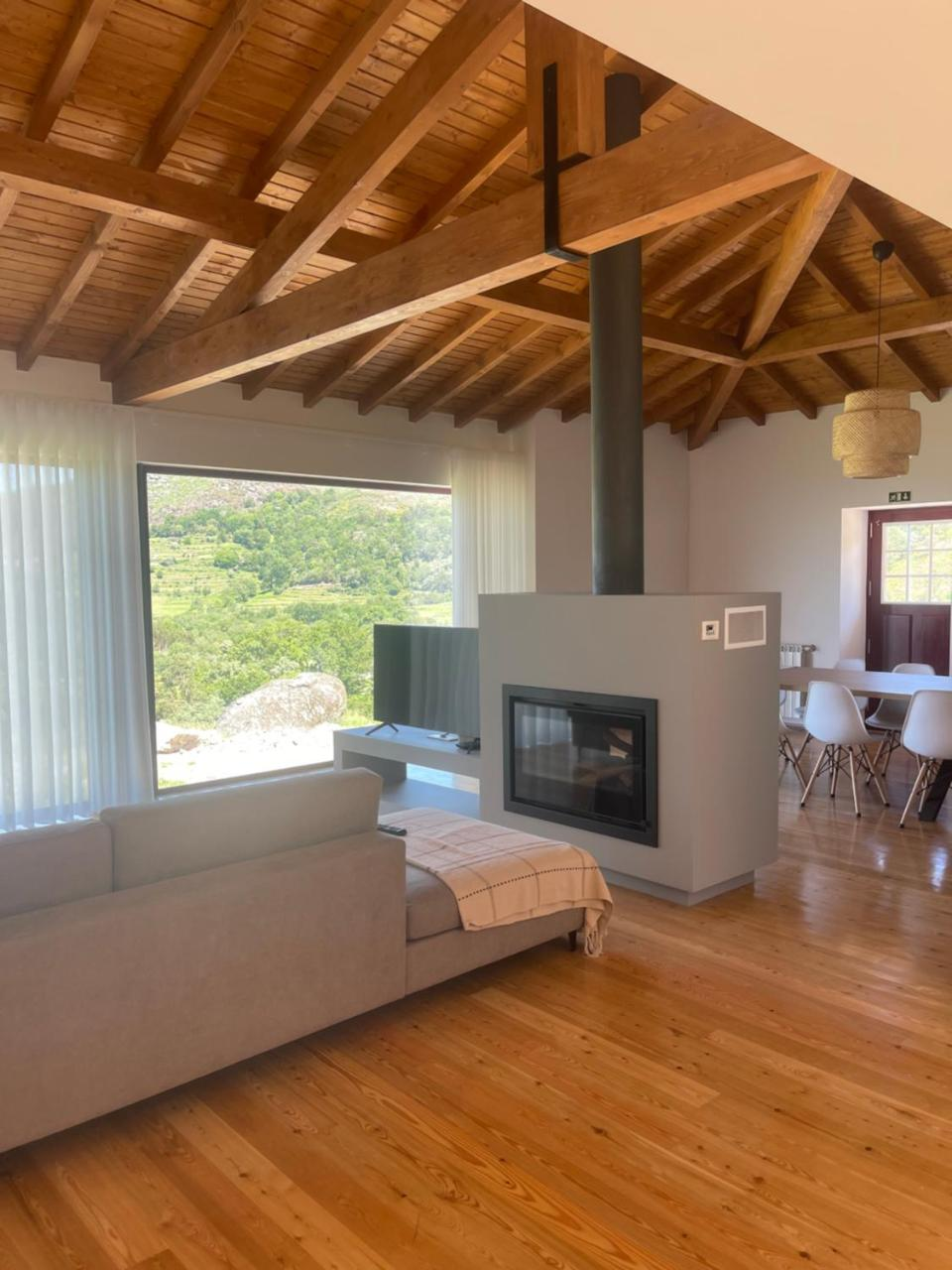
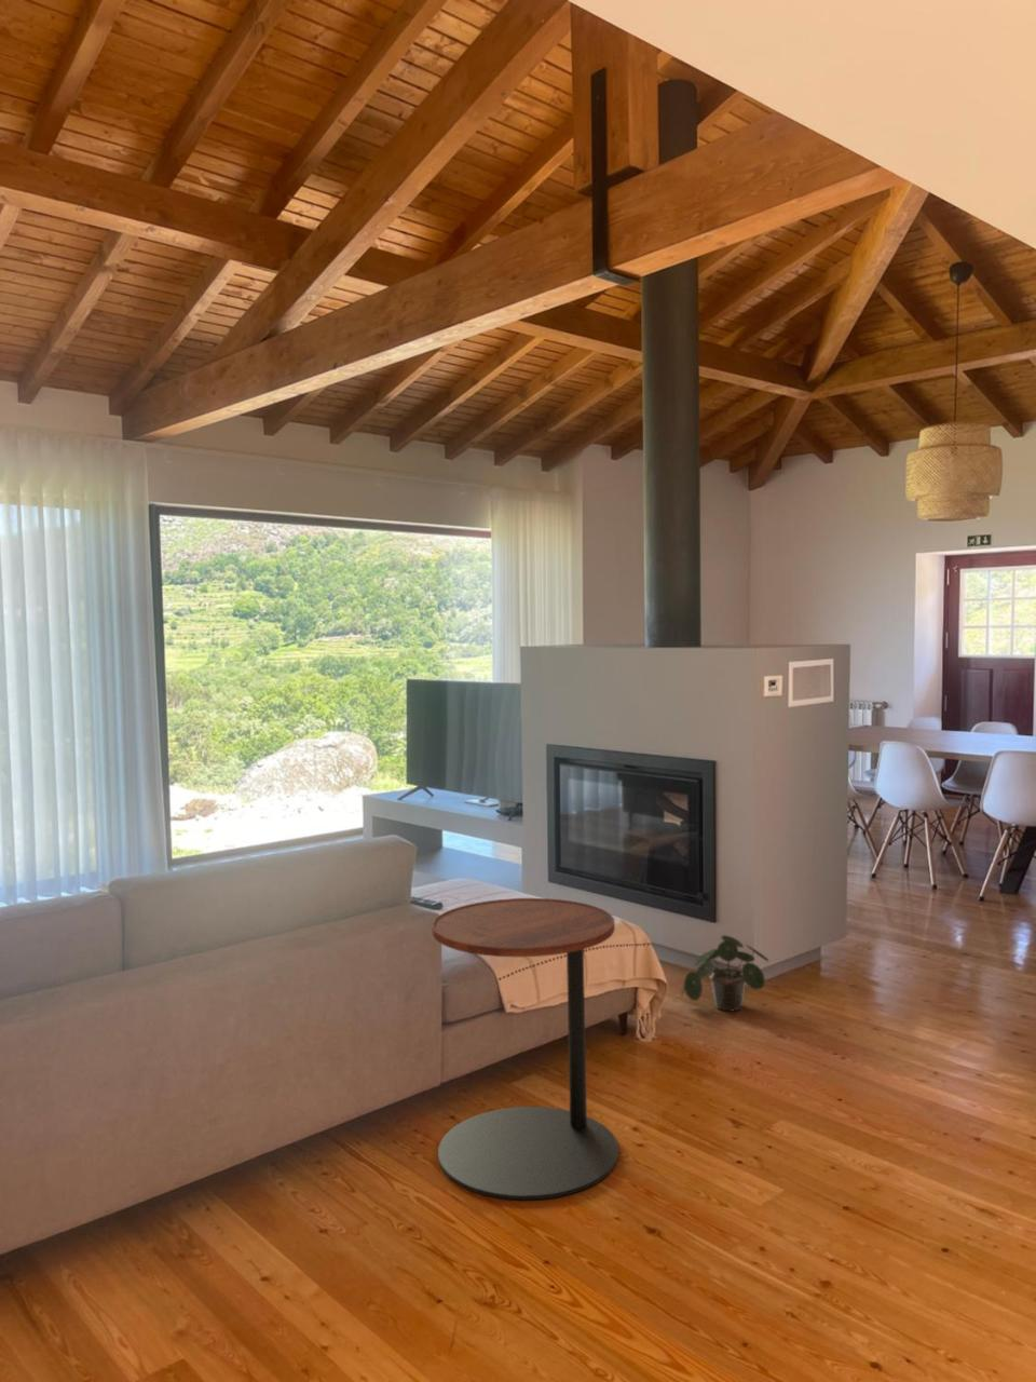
+ potted plant [680,934,770,1012]
+ side table [431,898,619,1200]
